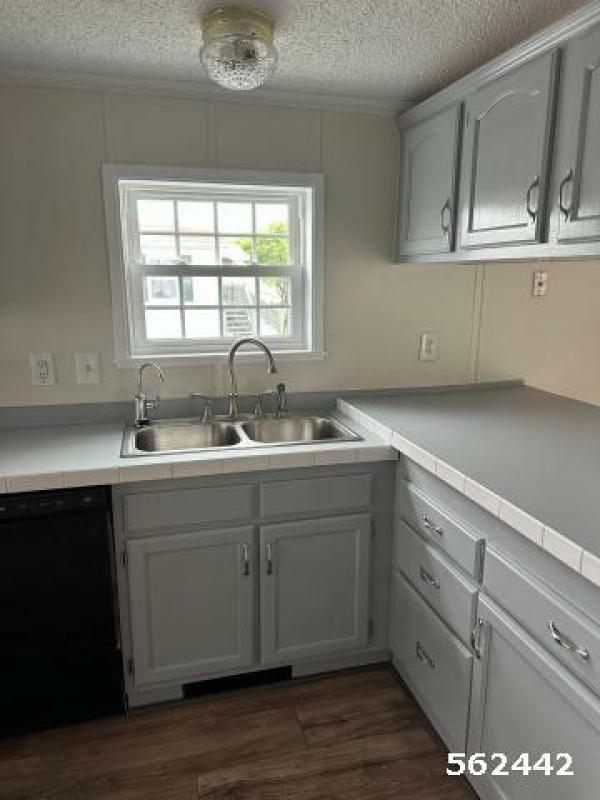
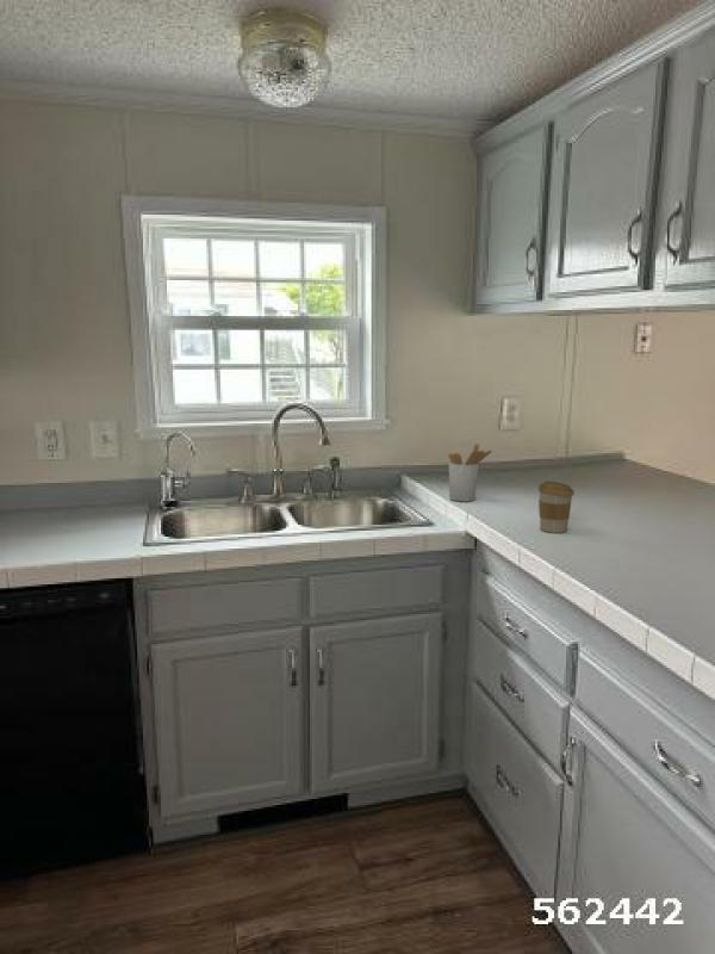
+ utensil holder [448,442,493,502]
+ coffee cup [537,481,576,534]
